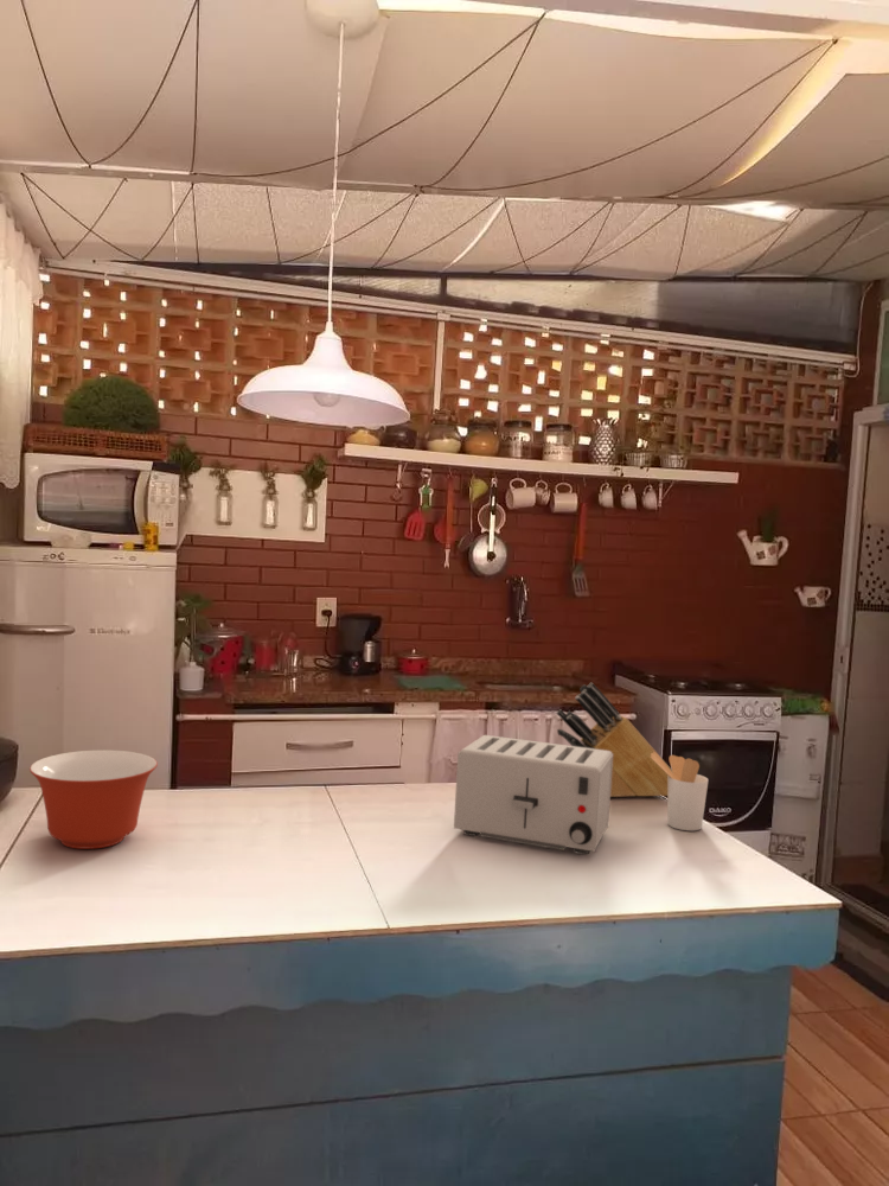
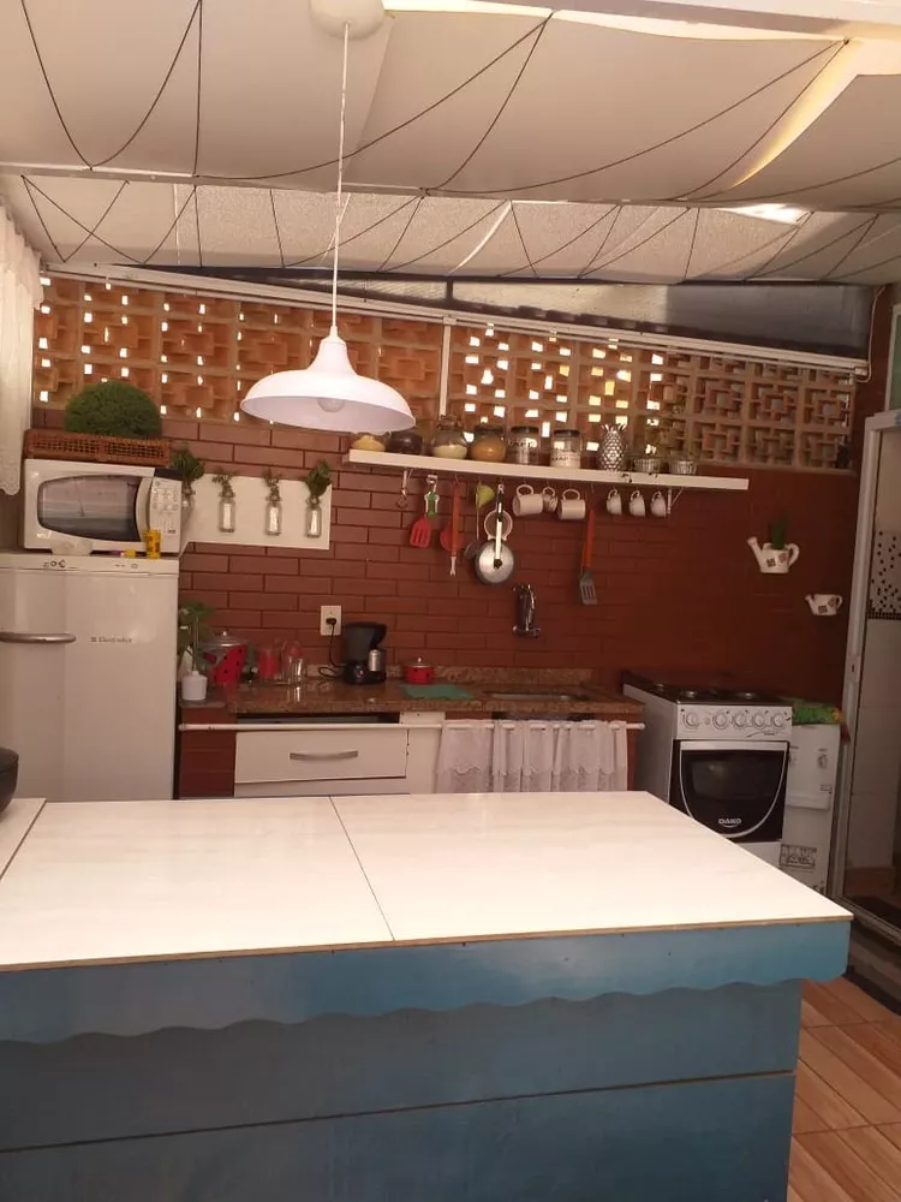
- toaster [453,734,613,855]
- mixing bowl [28,750,159,850]
- knife block [555,682,673,798]
- utensil holder [651,752,709,831]
